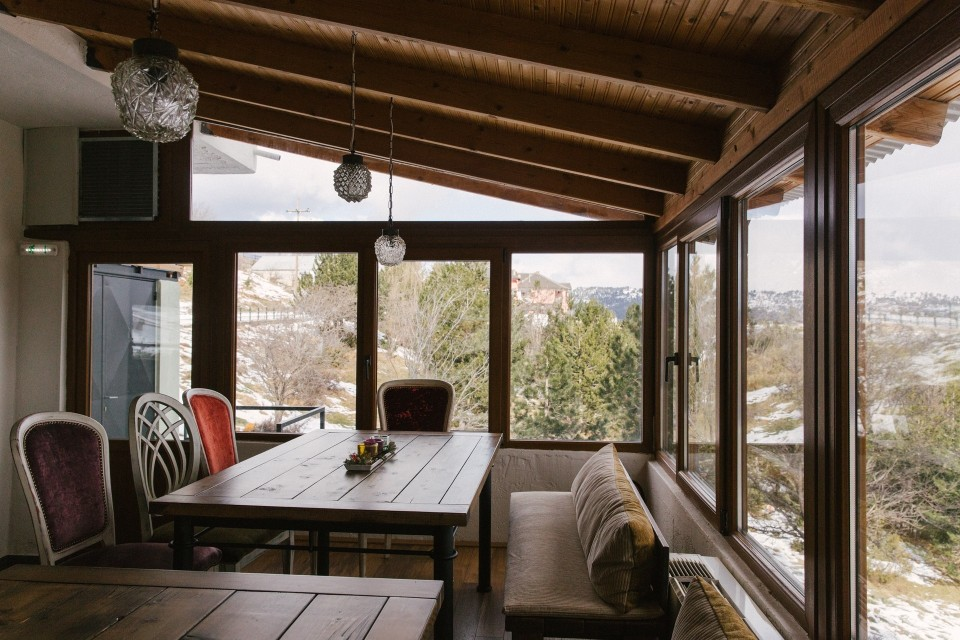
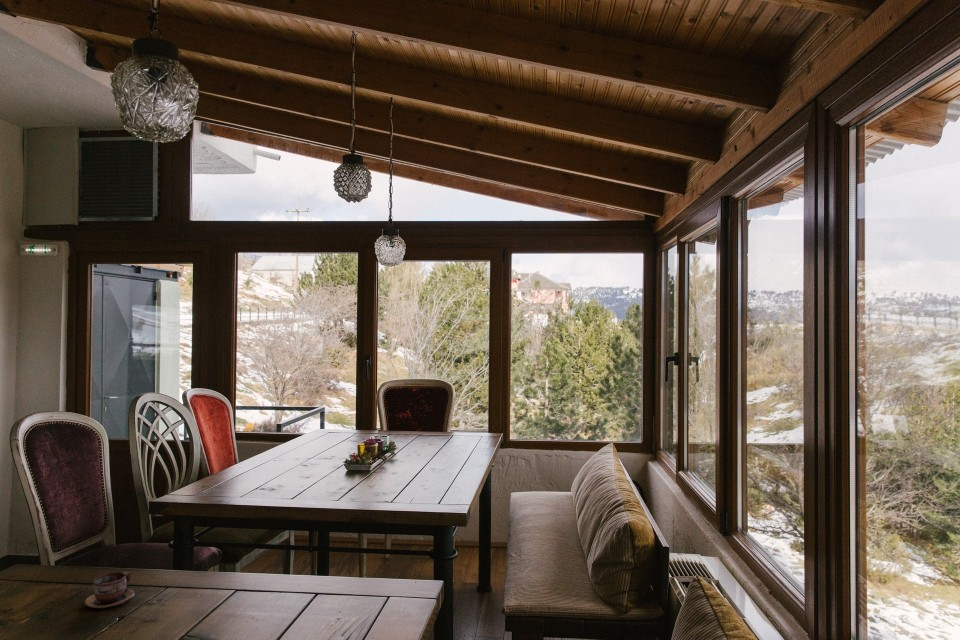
+ cup [84,571,136,609]
